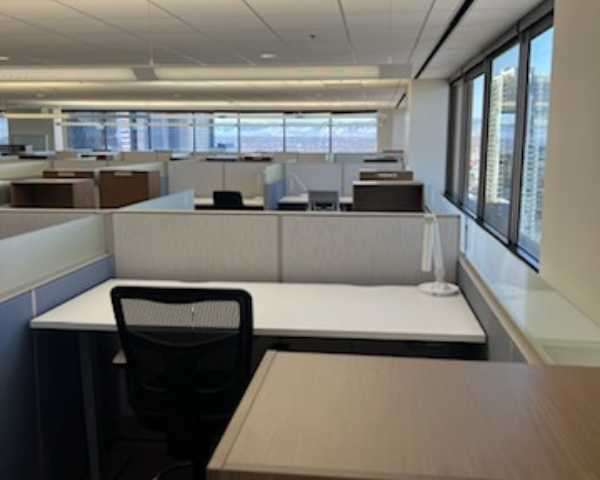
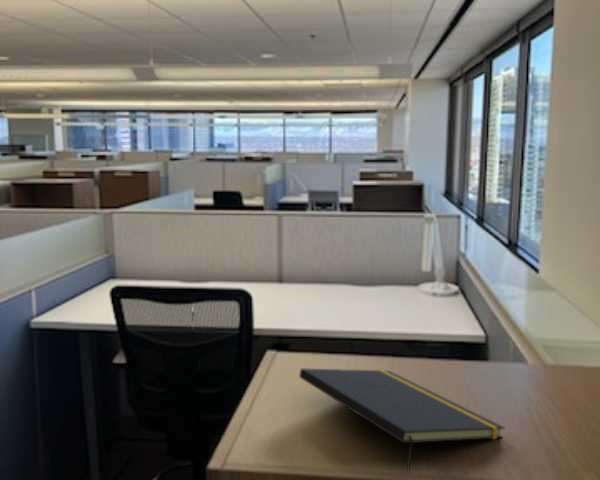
+ notepad [298,368,506,474]
